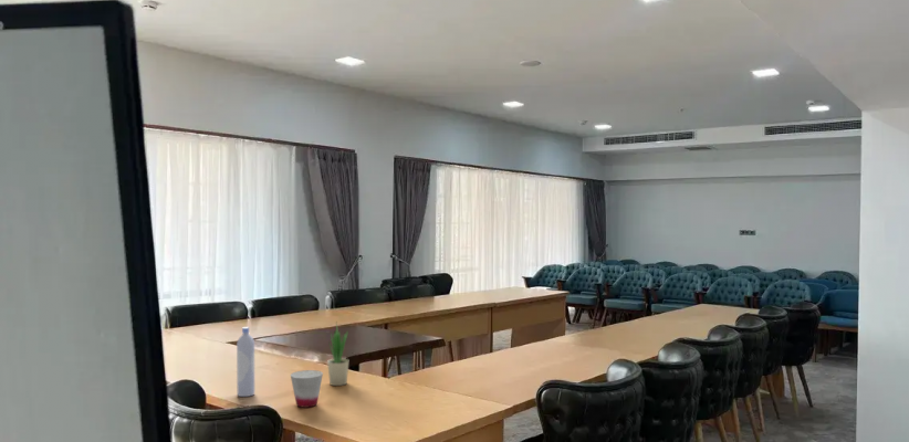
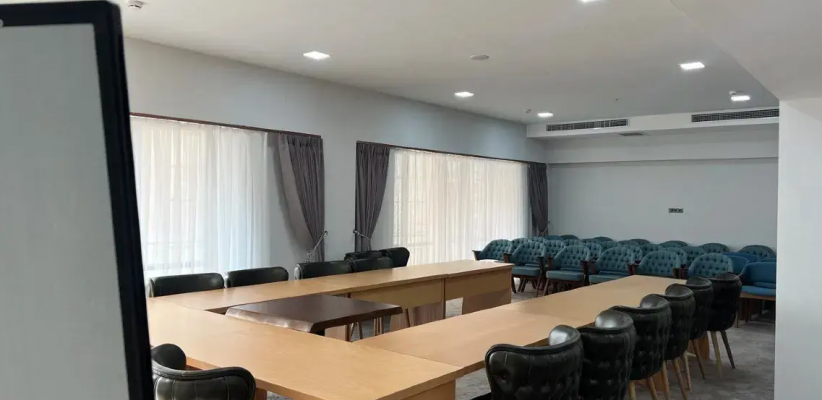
- bottle [236,326,255,398]
- potted plant [326,322,349,387]
- cup [290,369,324,409]
